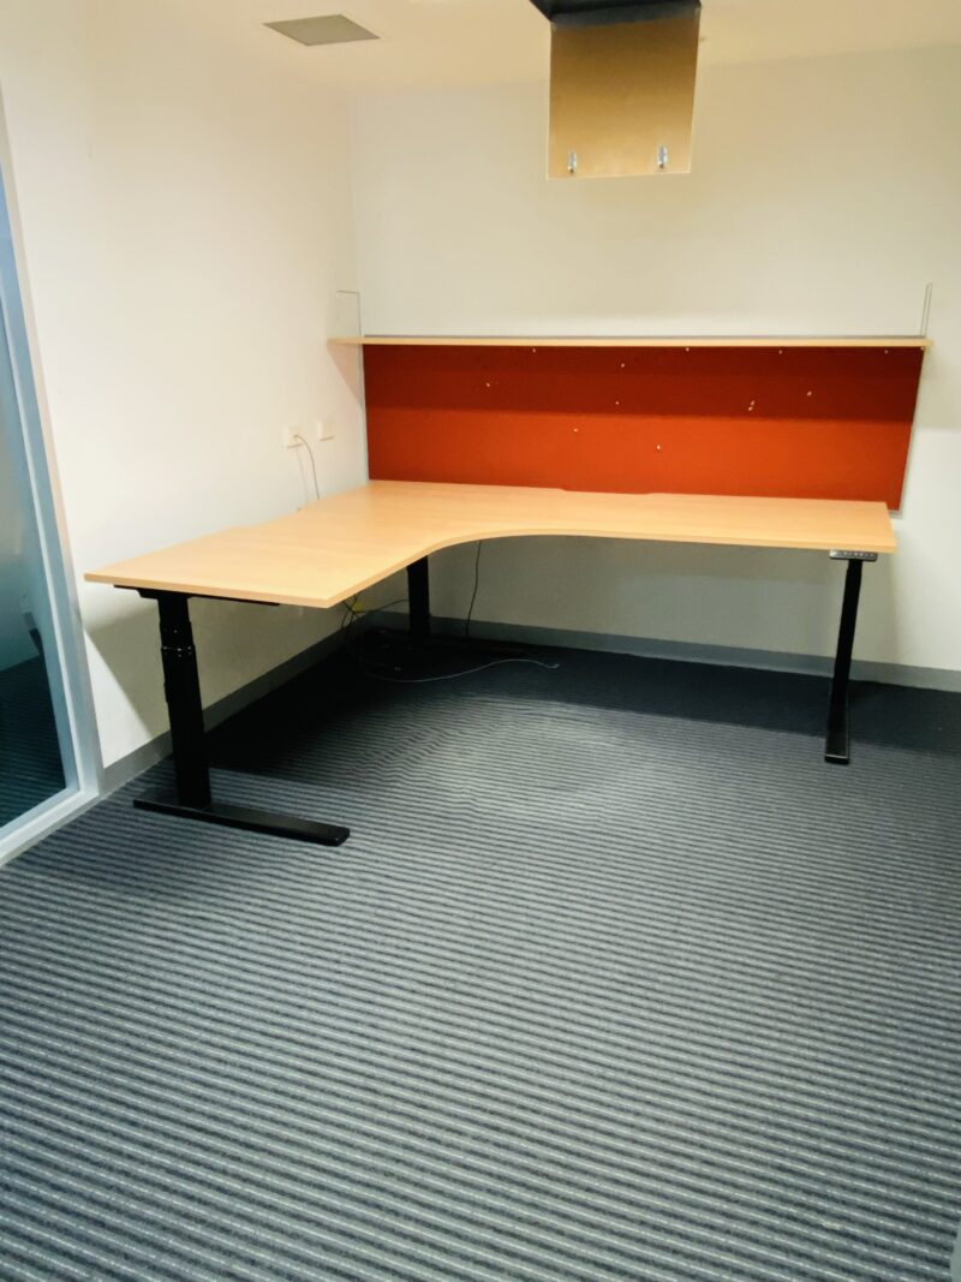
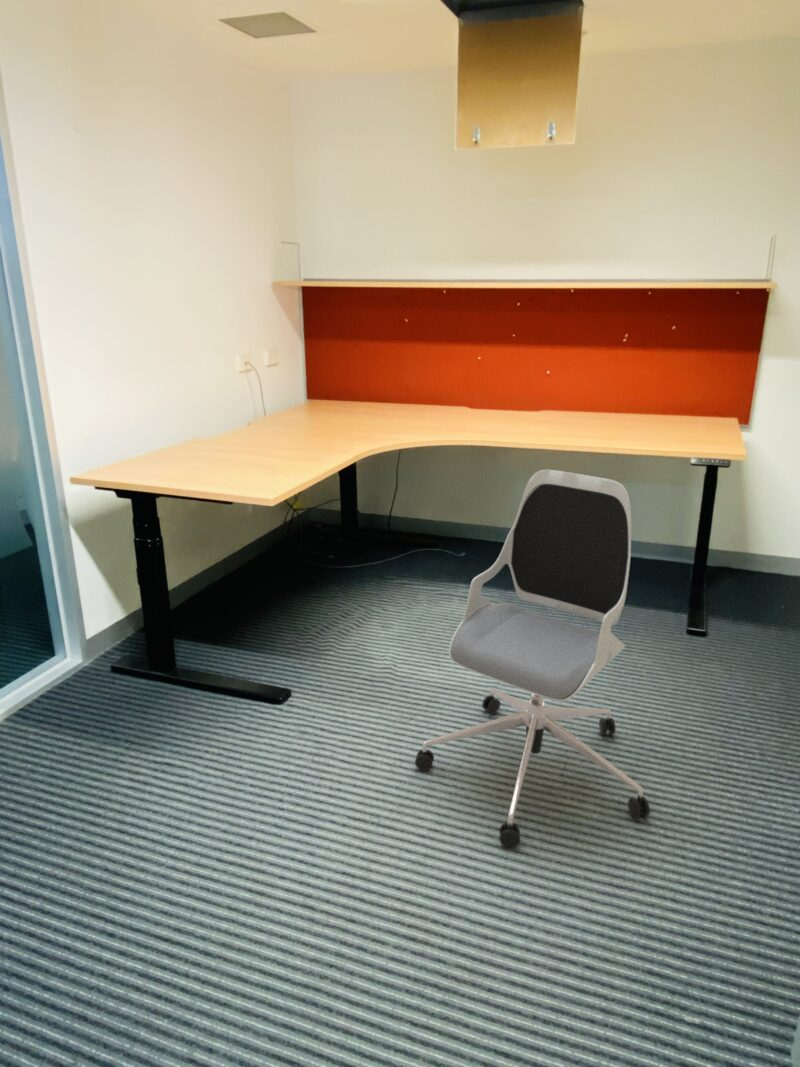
+ office chair [414,469,651,849]
